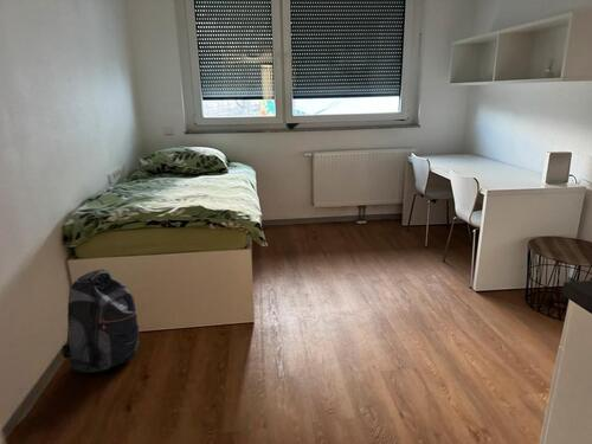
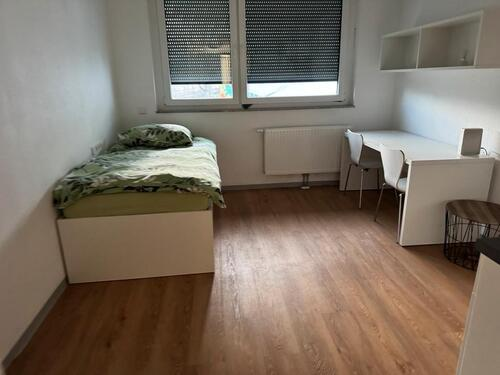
- backpack [59,268,140,374]
